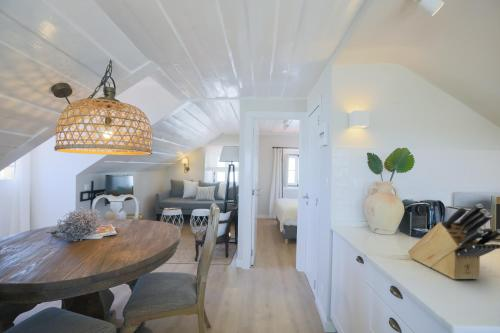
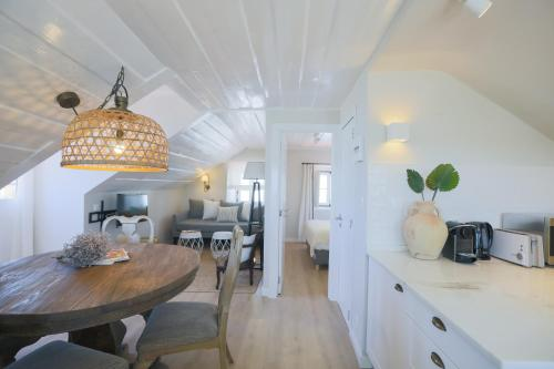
- knife block [407,203,500,280]
